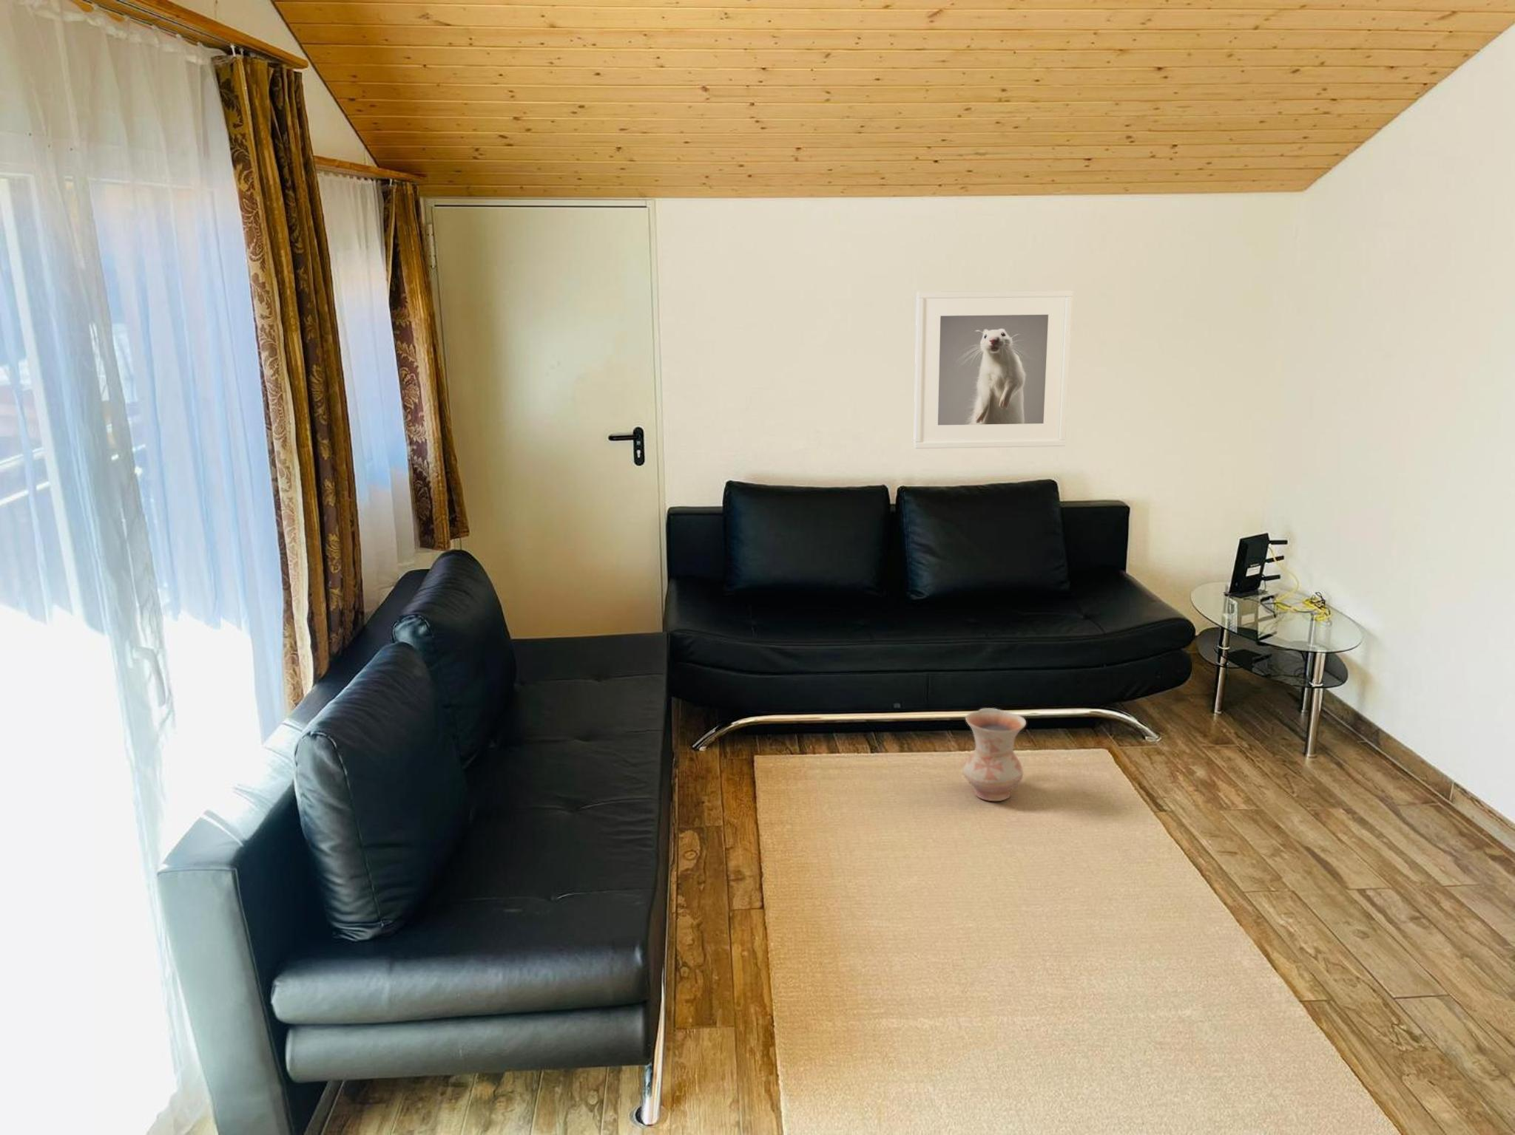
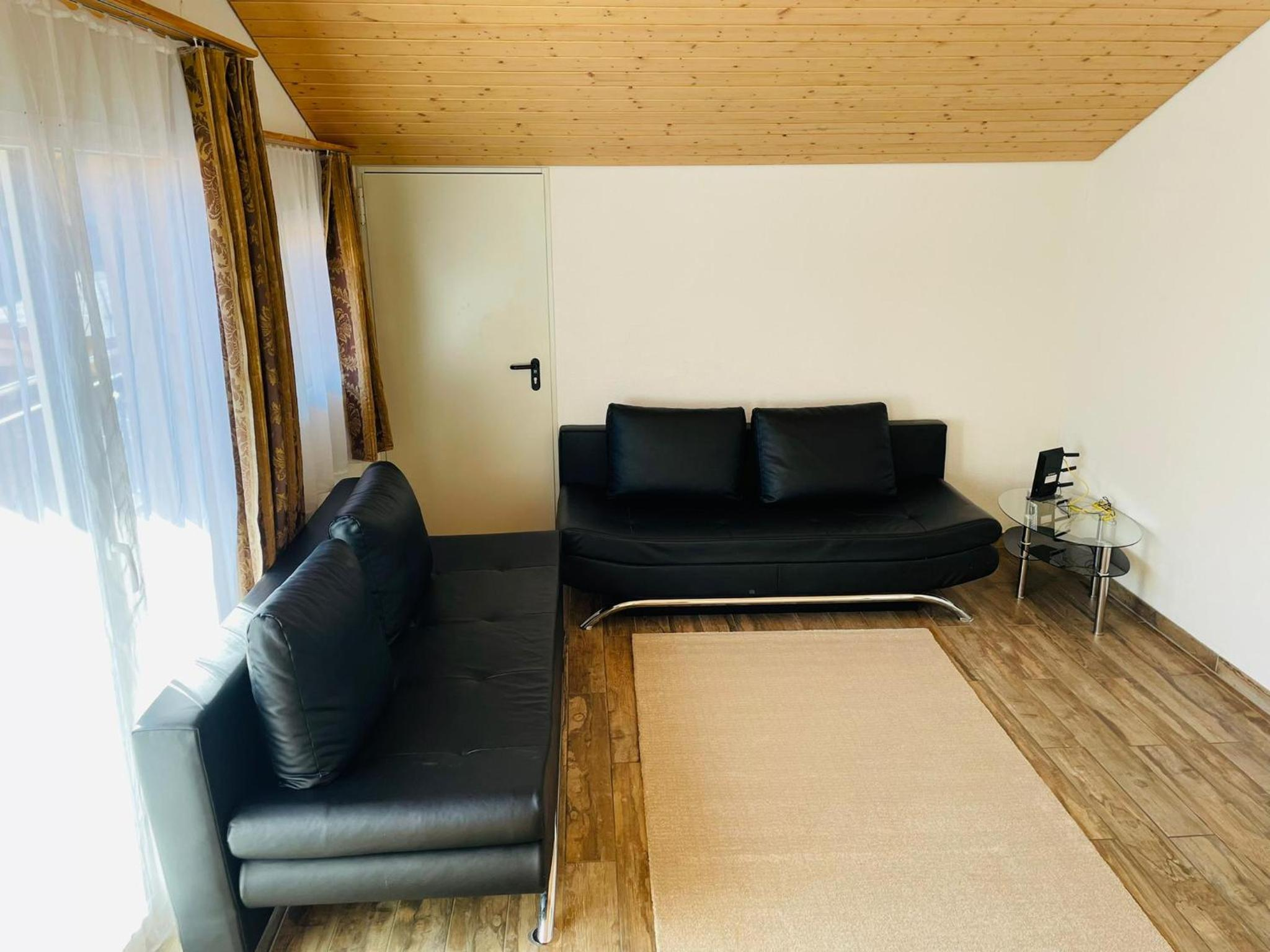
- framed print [913,290,1074,449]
- ceramic jug [963,708,1027,801]
